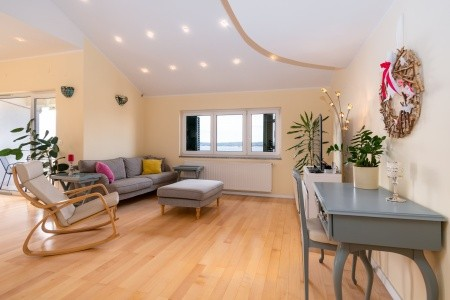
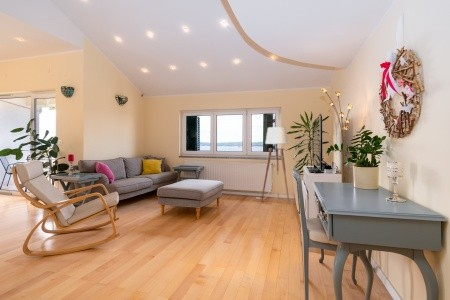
+ floor lamp [255,126,290,205]
